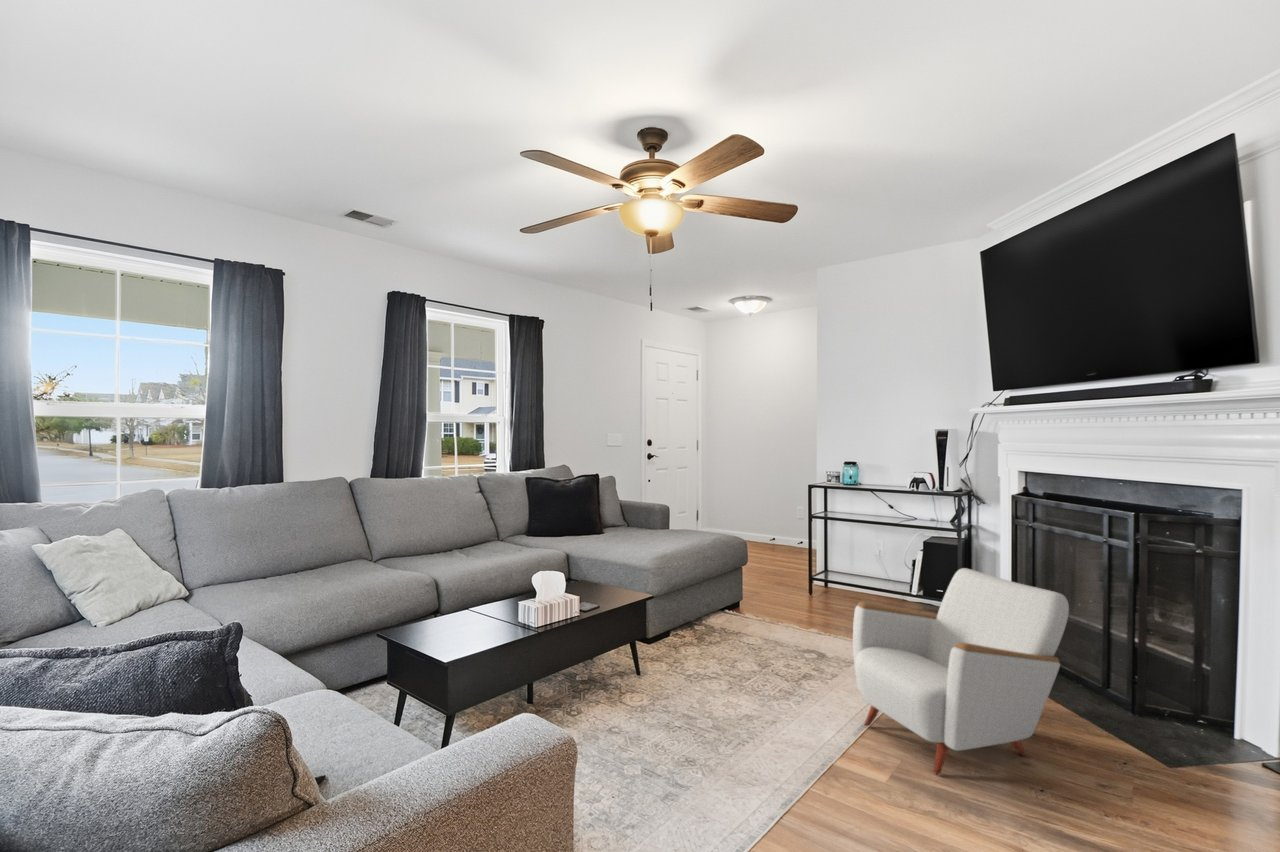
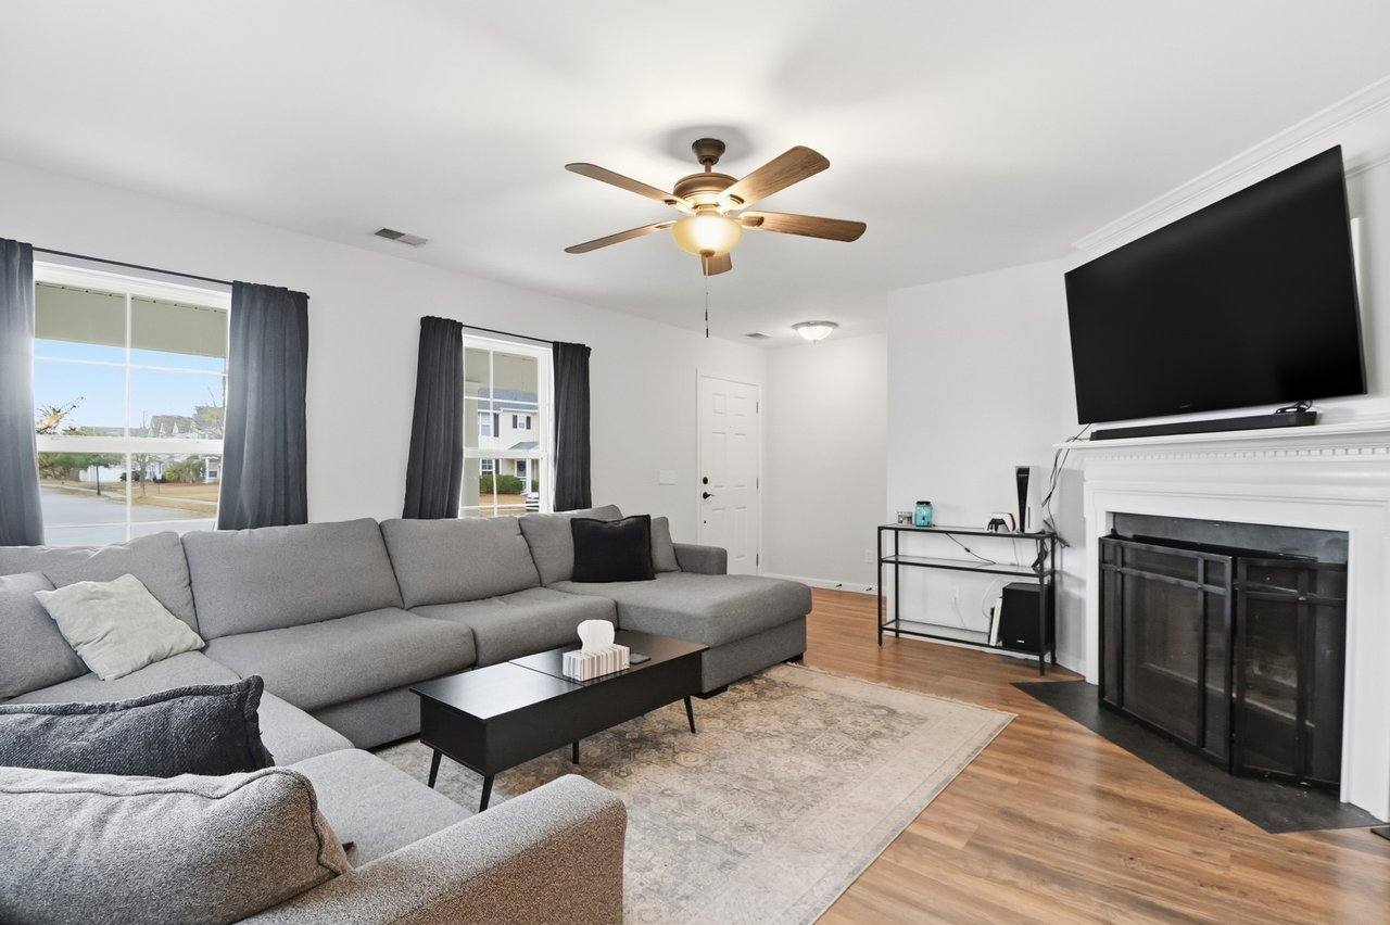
- armchair [852,567,1070,775]
